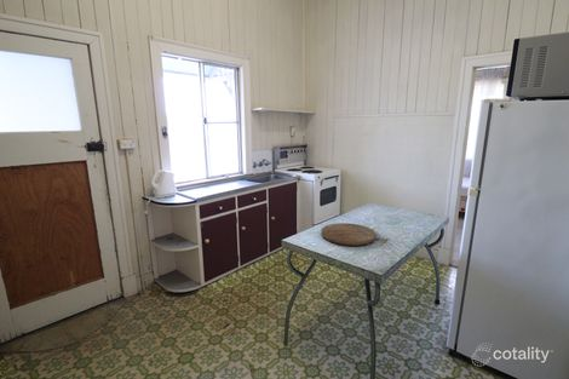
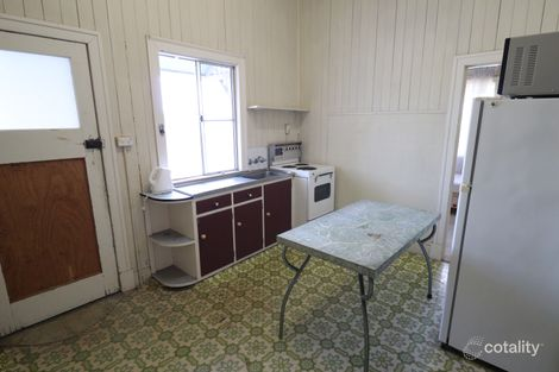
- cutting board [321,222,378,247]
